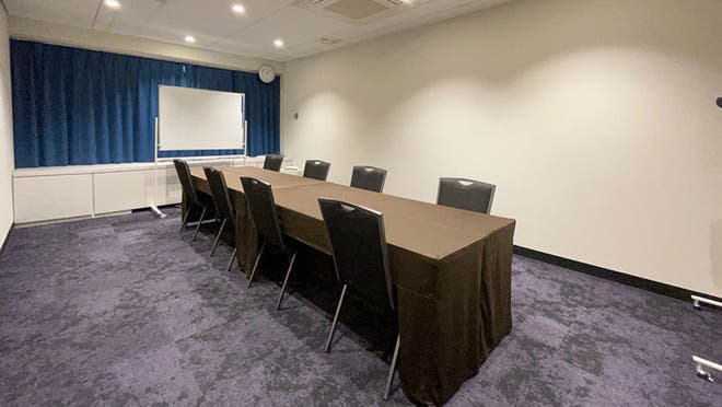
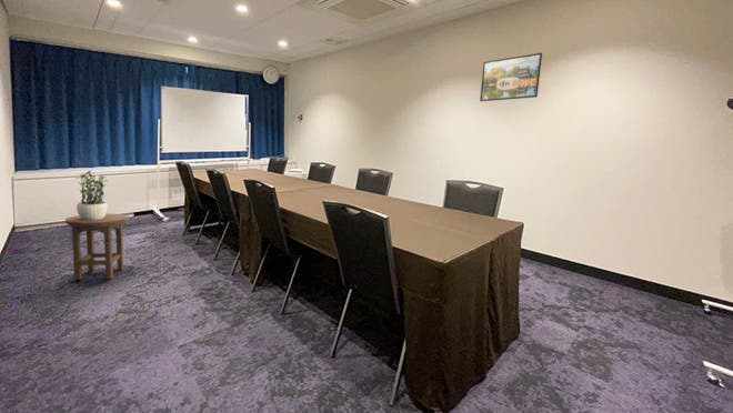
+ potted plant [76,170,108,220]
+ stool [64,212,129,281]
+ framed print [479,52,543,102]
